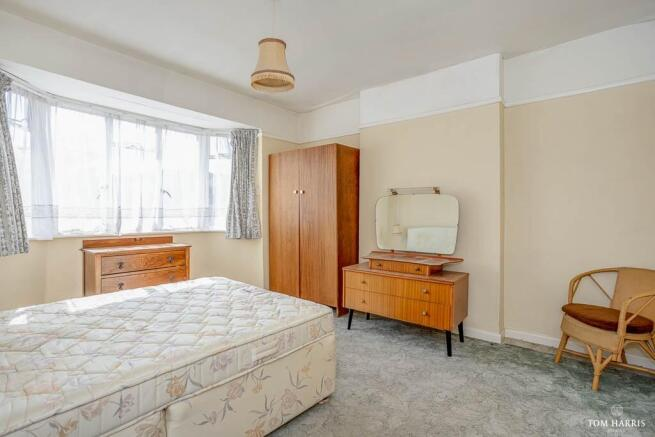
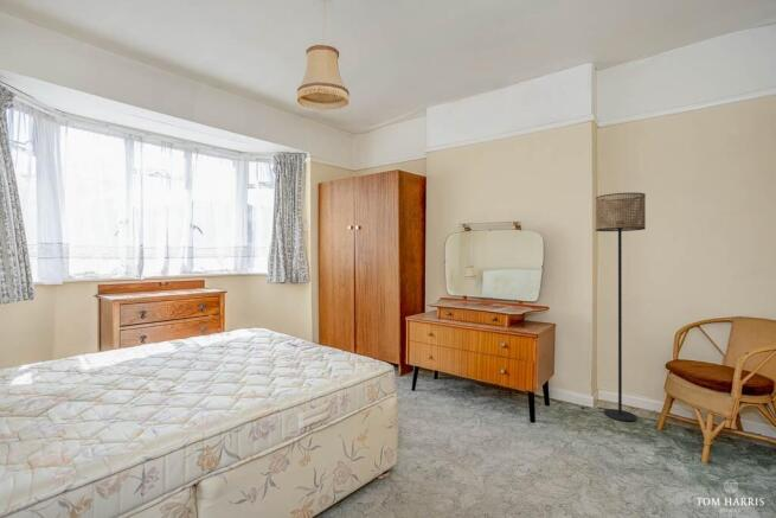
+ floor lamp [595,192,647,422]
